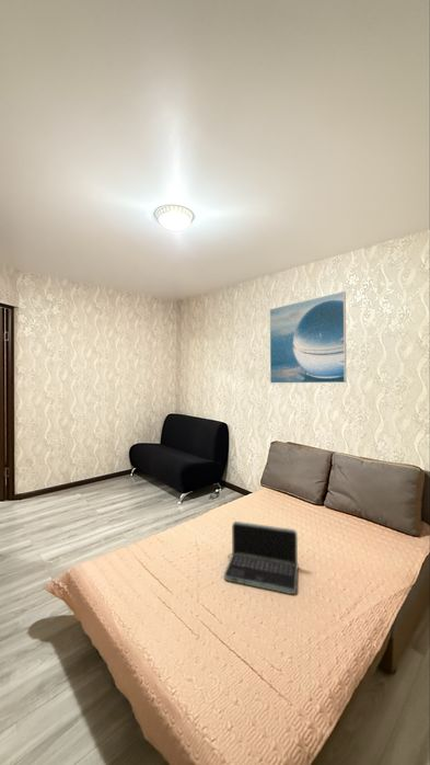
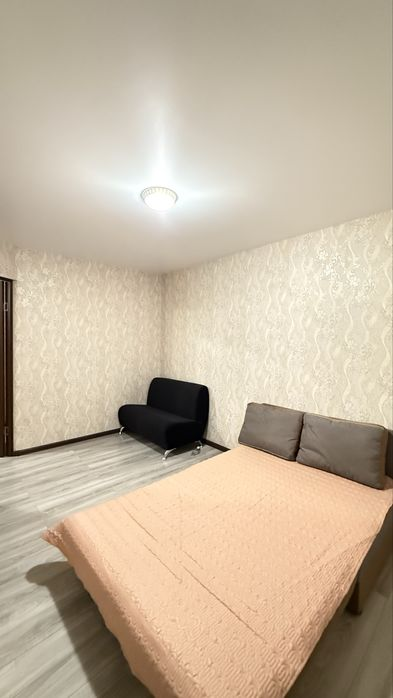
- laptop [223,521,299,595]
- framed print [269,290,347,384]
